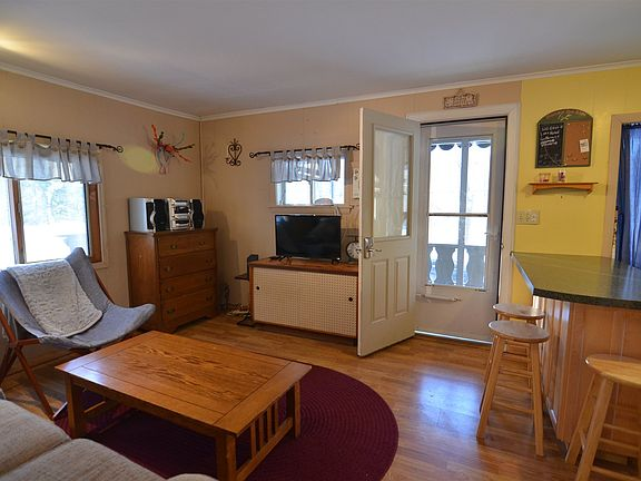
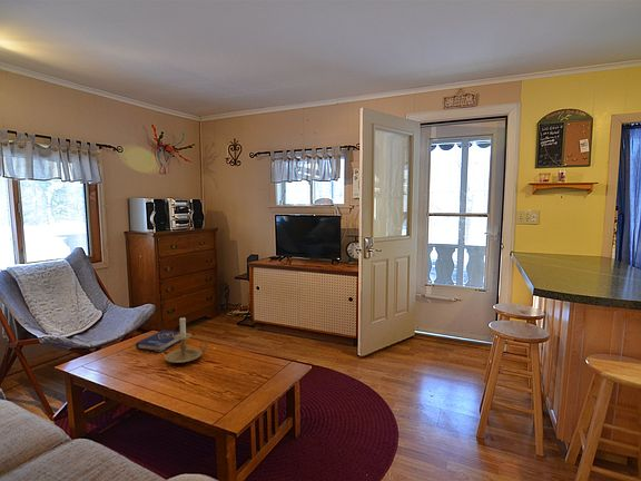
+ book [135,330,181,353]
+ candle holder [164,315,208,364]
